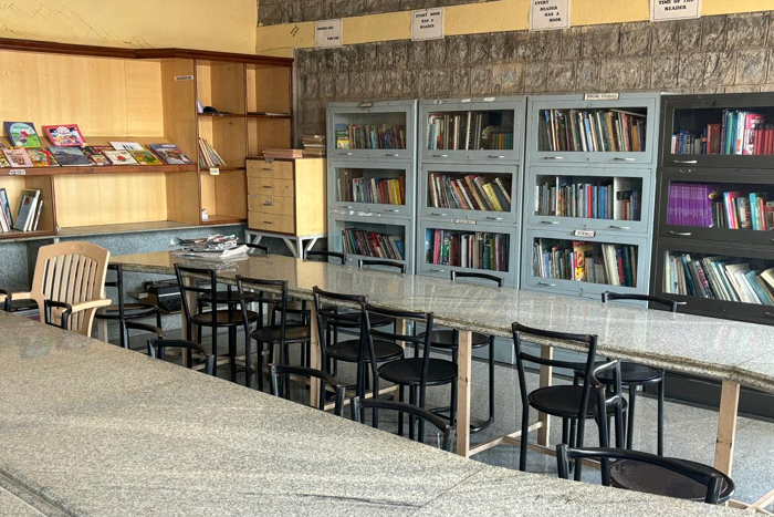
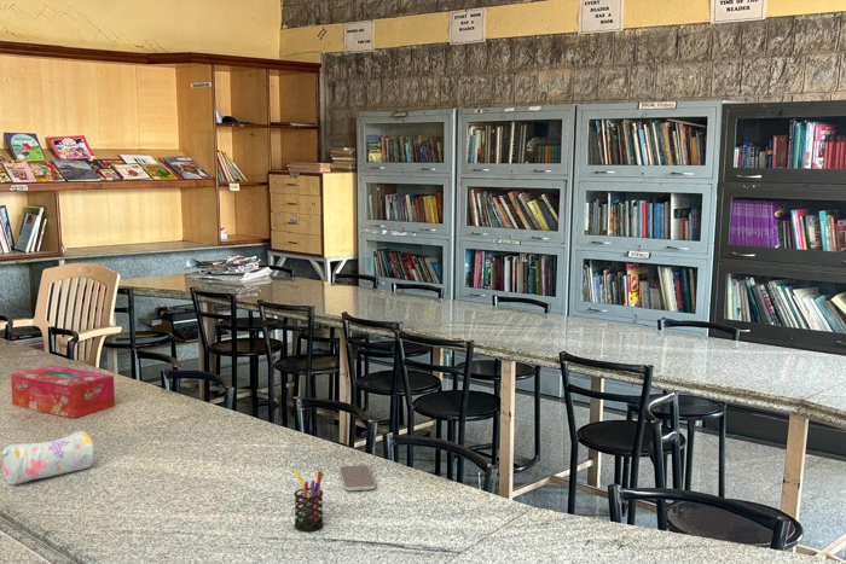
+ pen holder [292,469,325,533]
+ tissue box [10,364,116,419]
+ pencil case [0,430,95,485]
+ smartphone [338,464,377,492]
